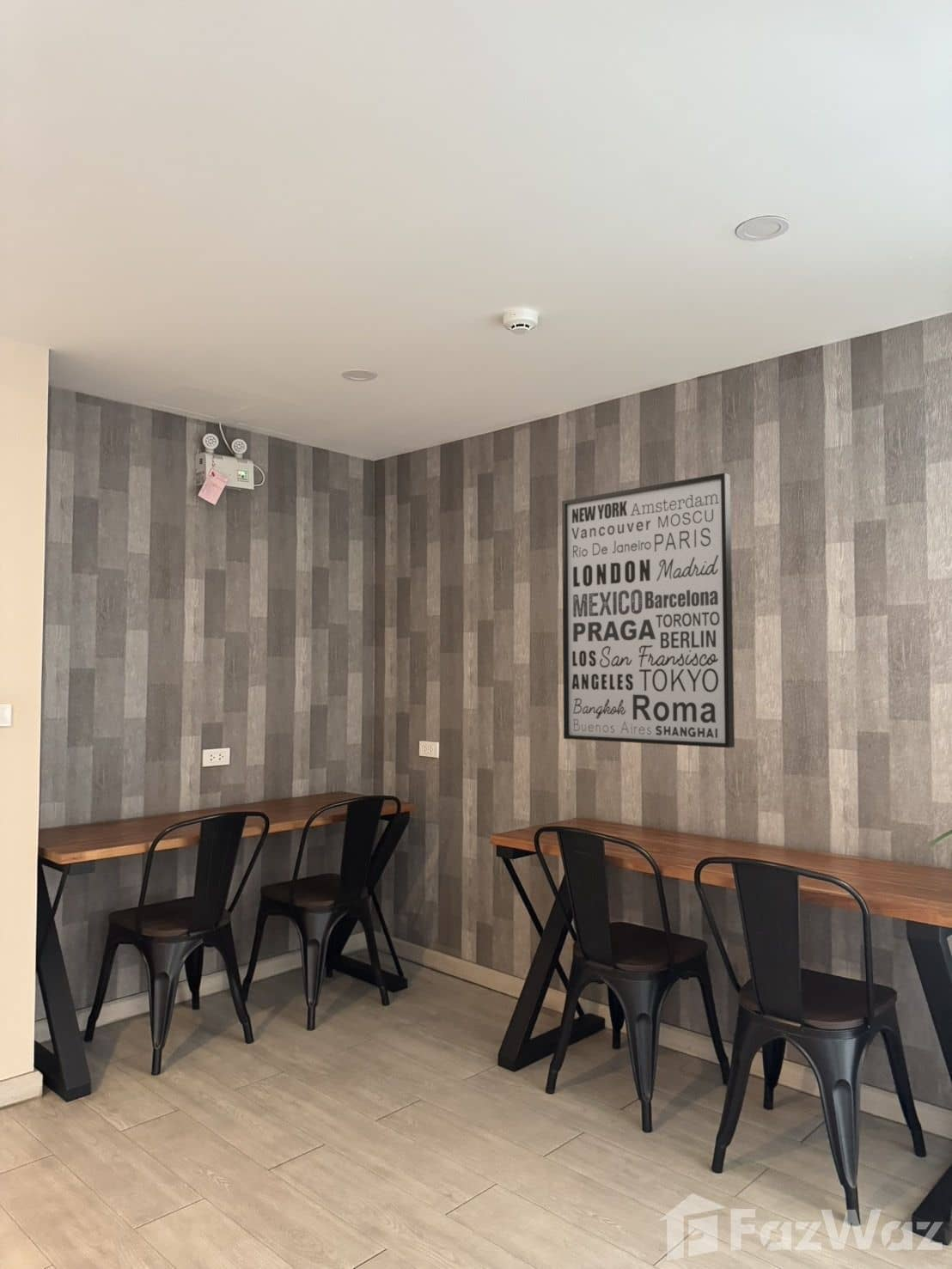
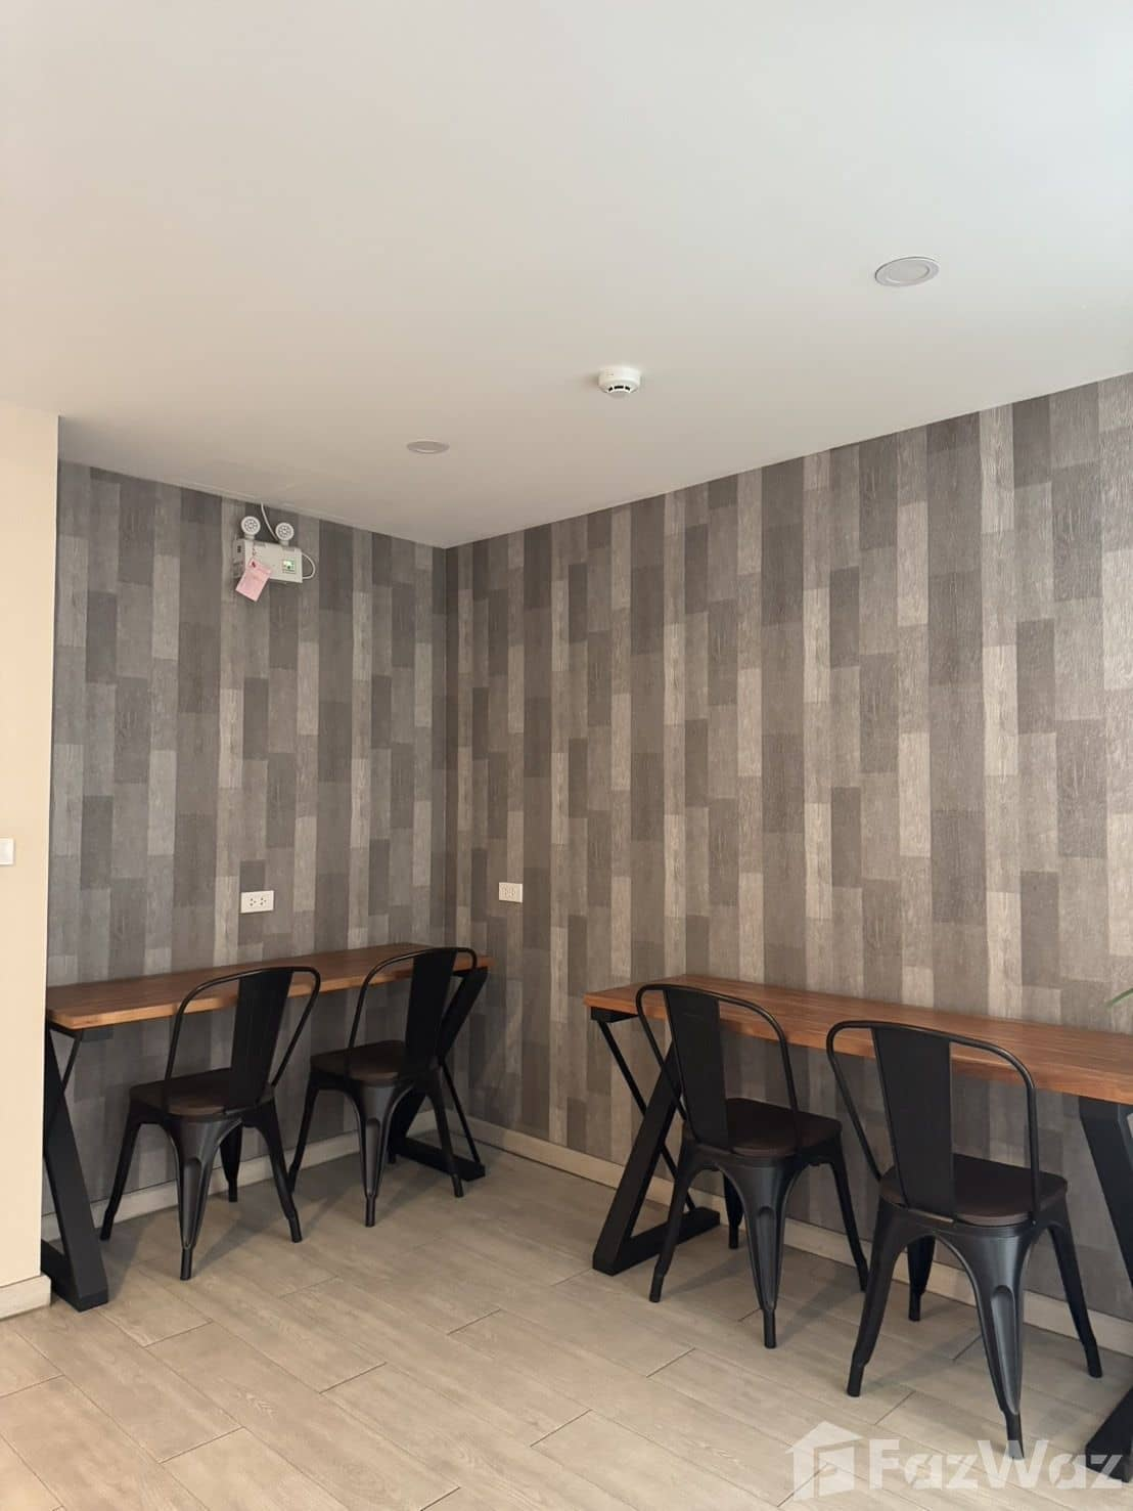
- wall art [561,472,735,748]
